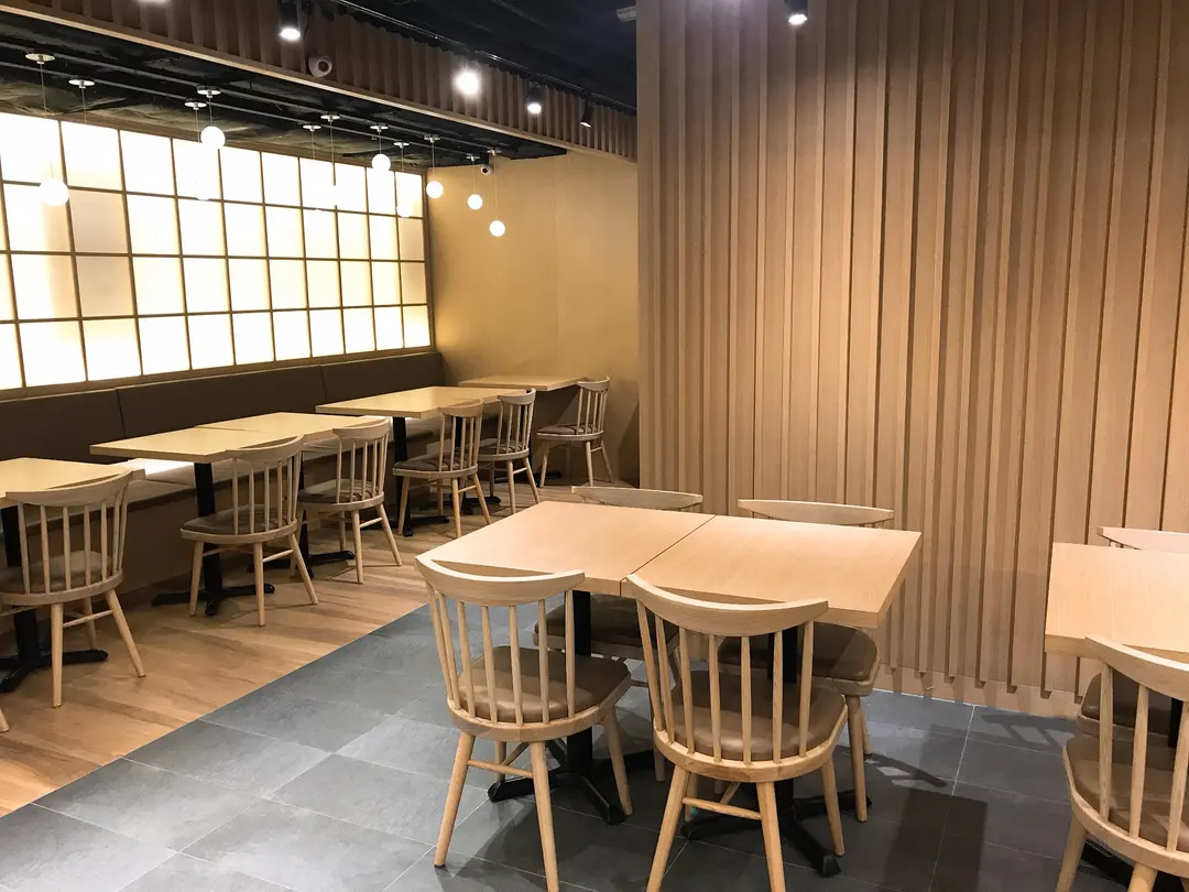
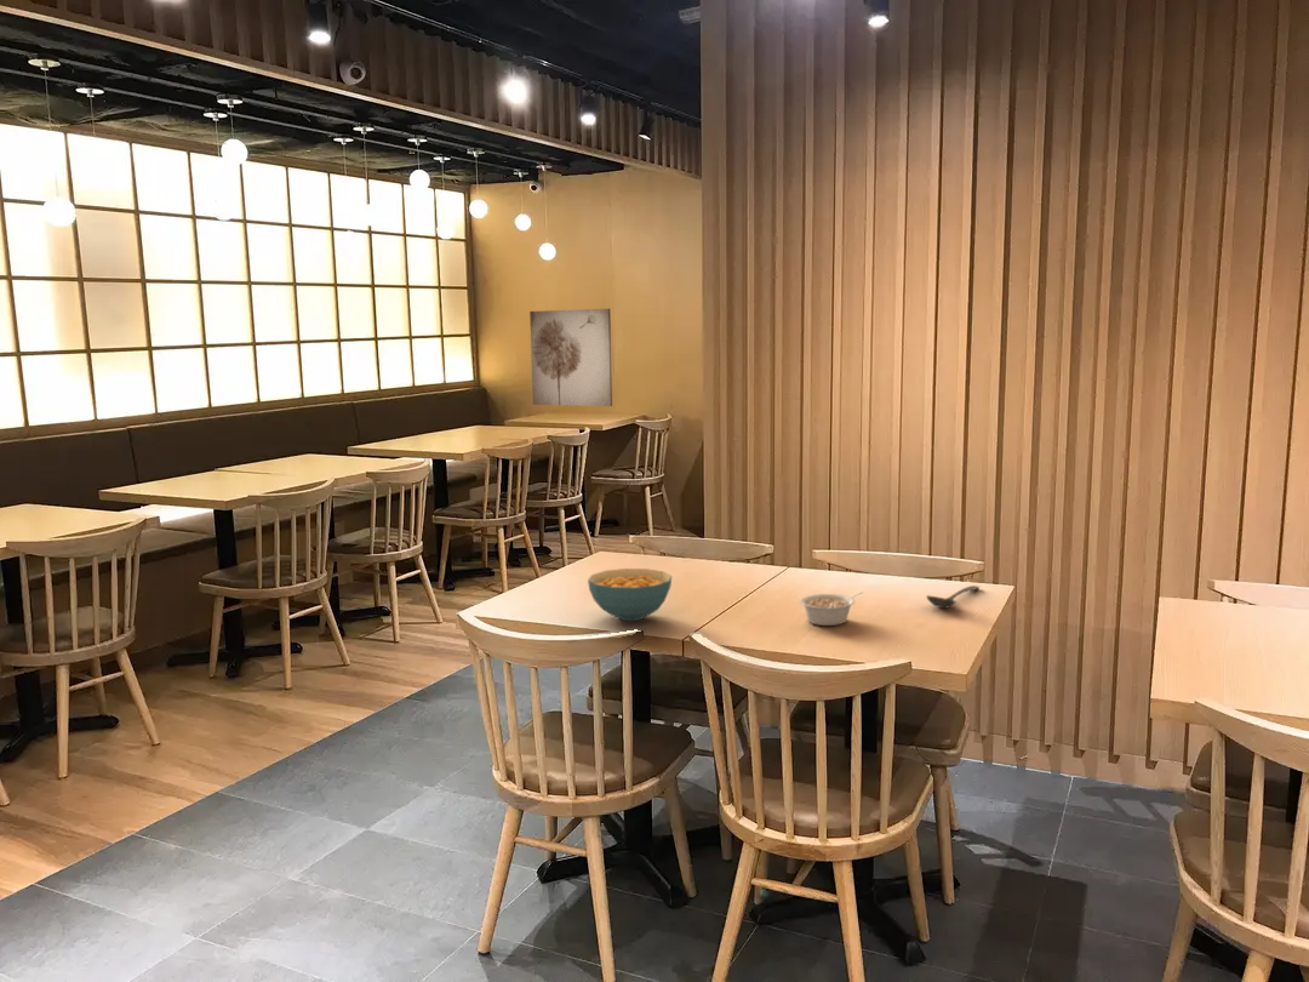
+ legume [799,592,865,627]
+ cereal bowl [587,567,673,622]
+ stirrer [925,584,981,610]
+ wall art [528,308,613,407]
